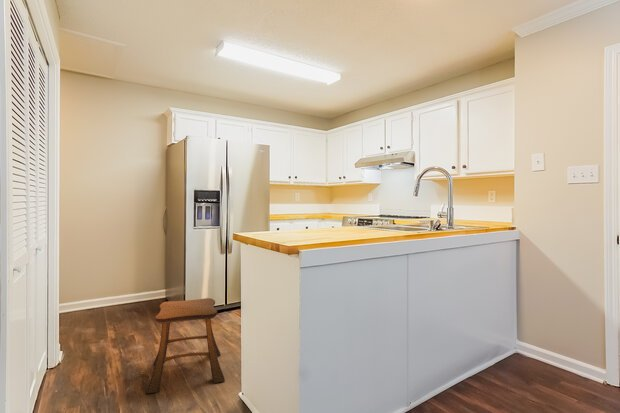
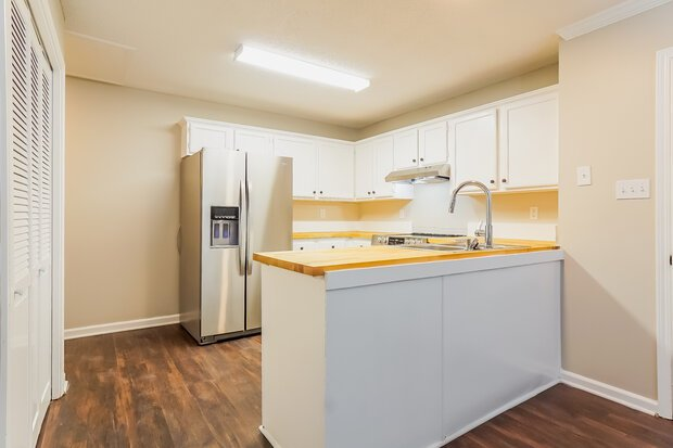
- stool [145,297,226,395]
